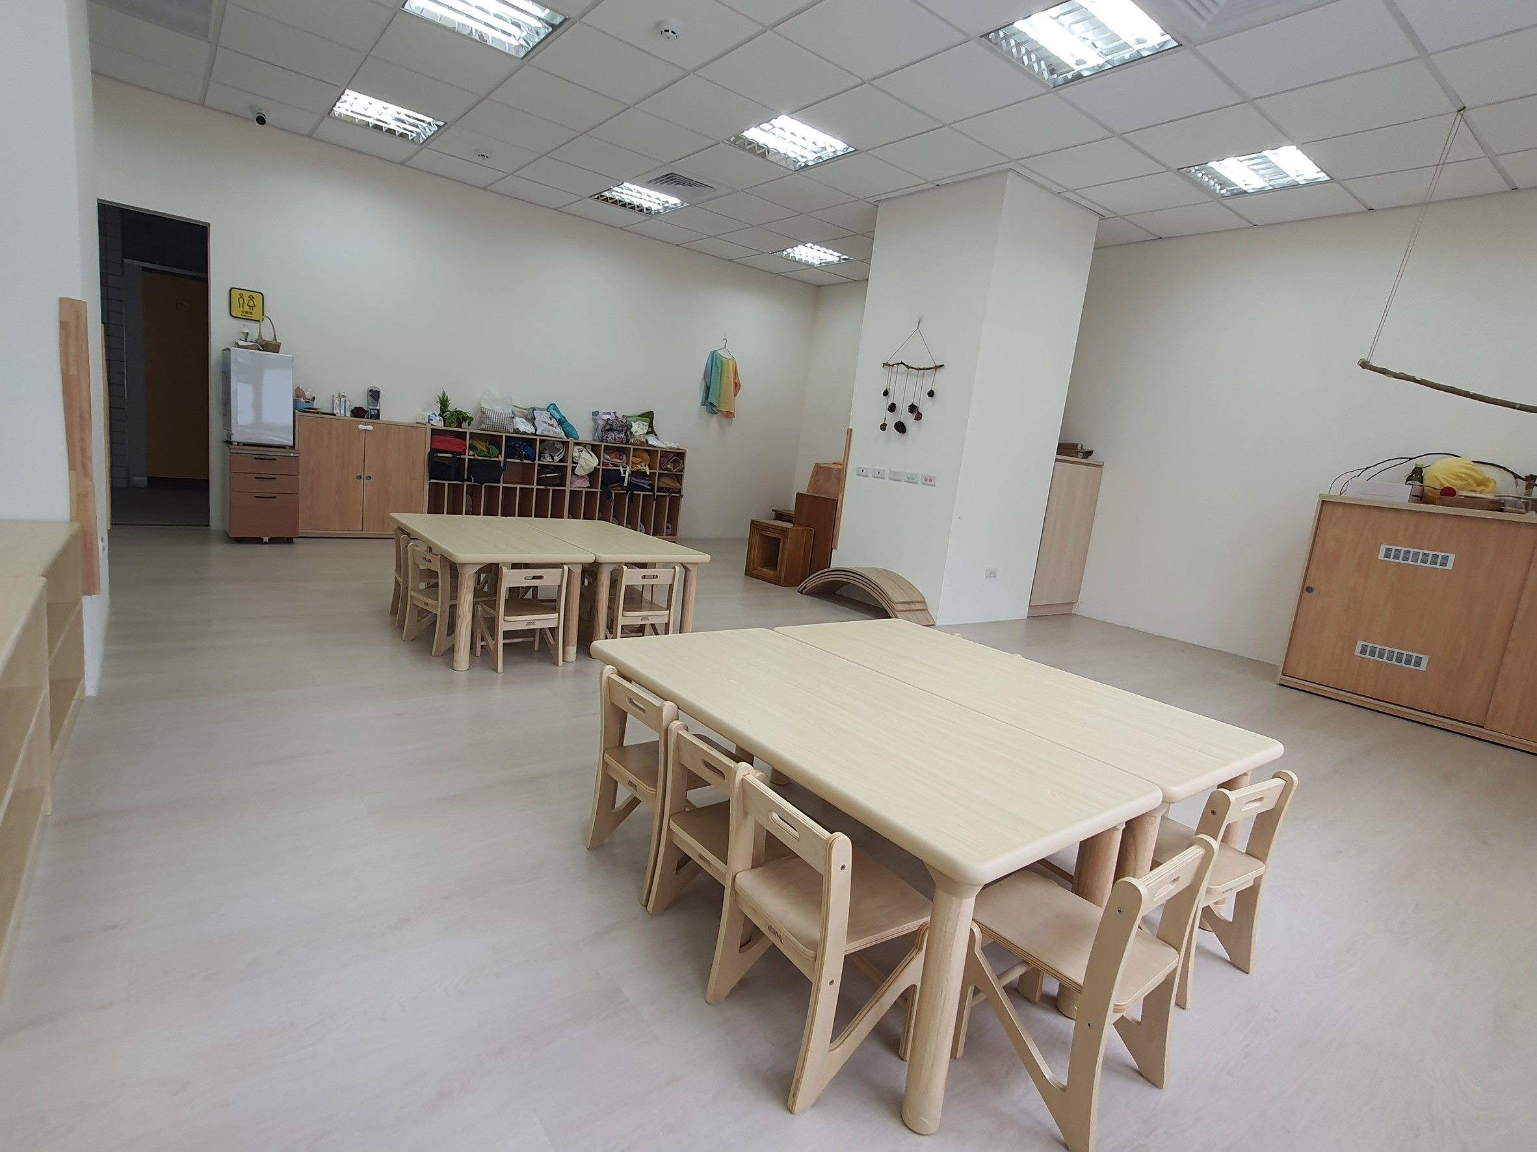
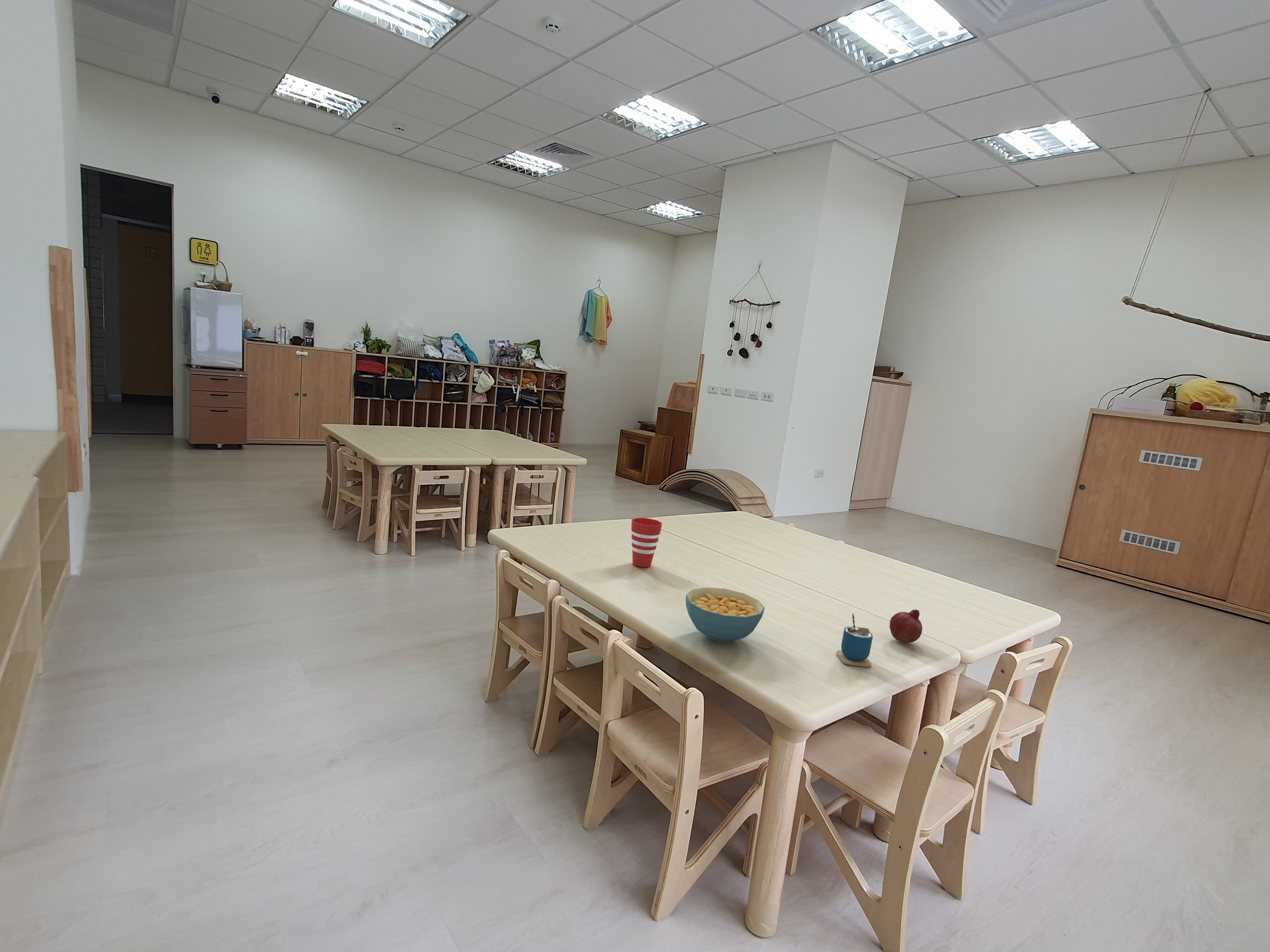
+ cereal bowl [685,587,765,643]
+ fruit [889,609,923,643]
+ cup [836,613,874,667]
+ cup [631,518,663,568]
